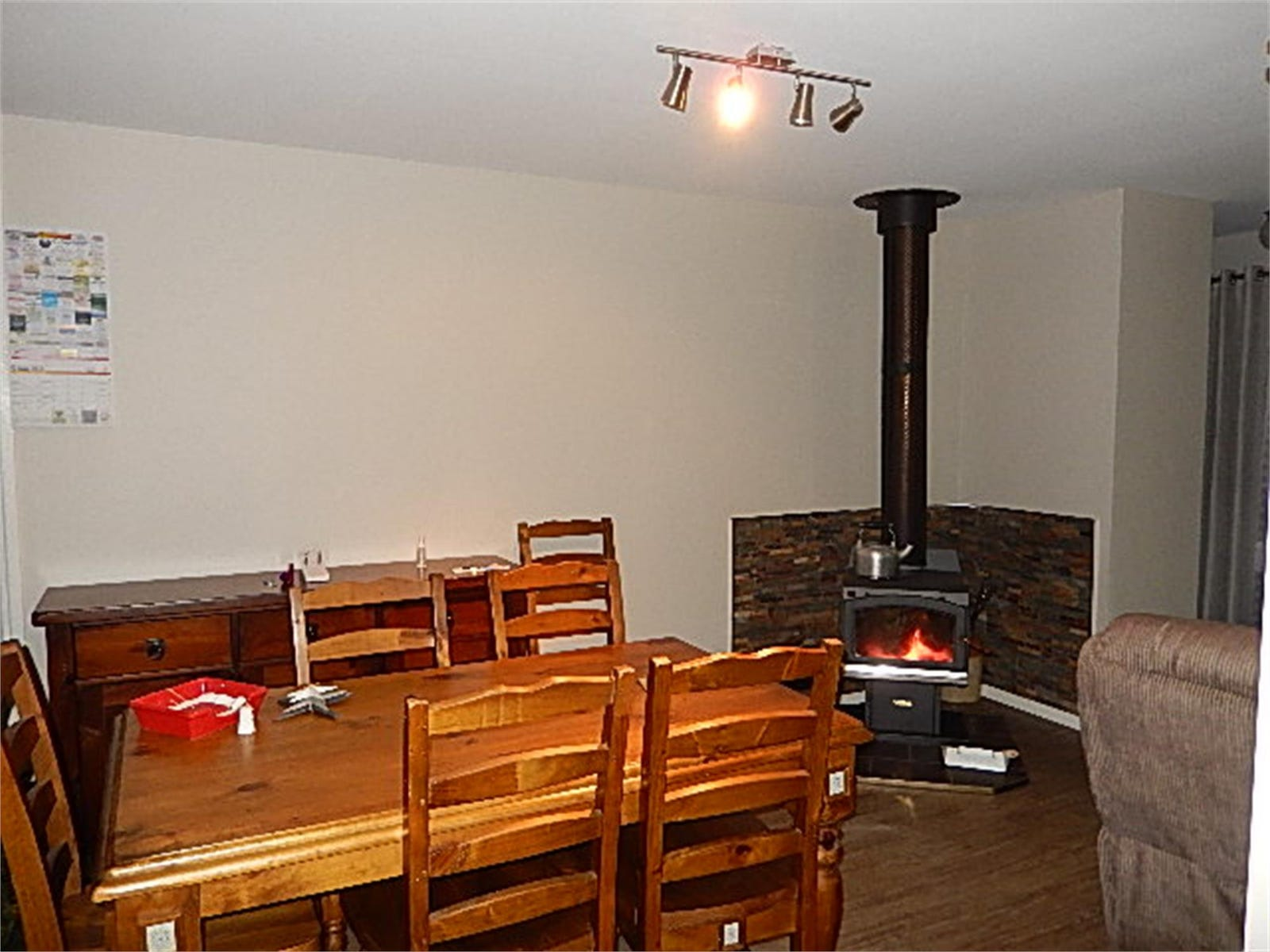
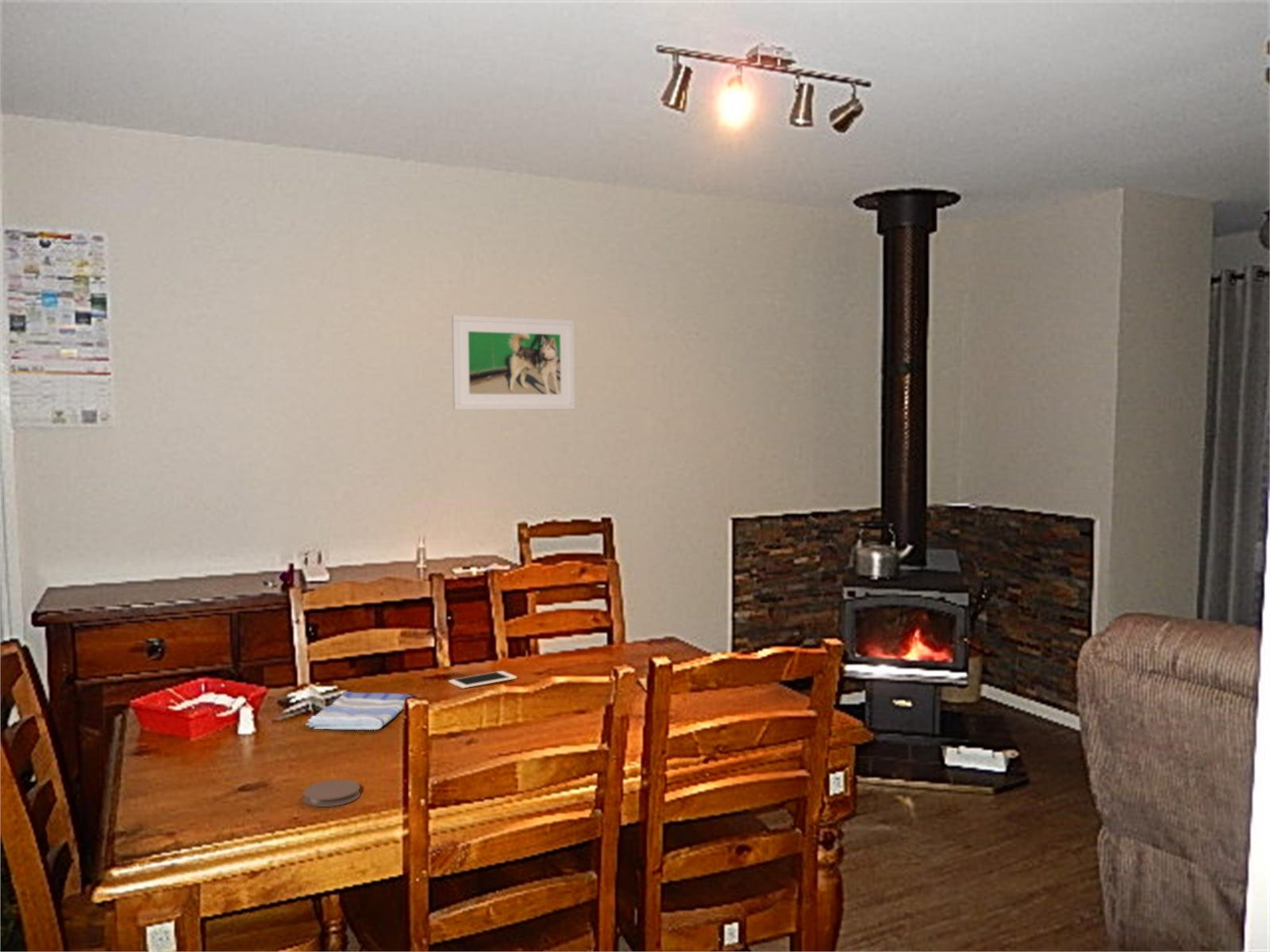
+ coaster [302,779,361,808]
+ cell phone [448,670,518,689]
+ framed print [451,314,576,411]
+ dish towel [305,691,414,731]
